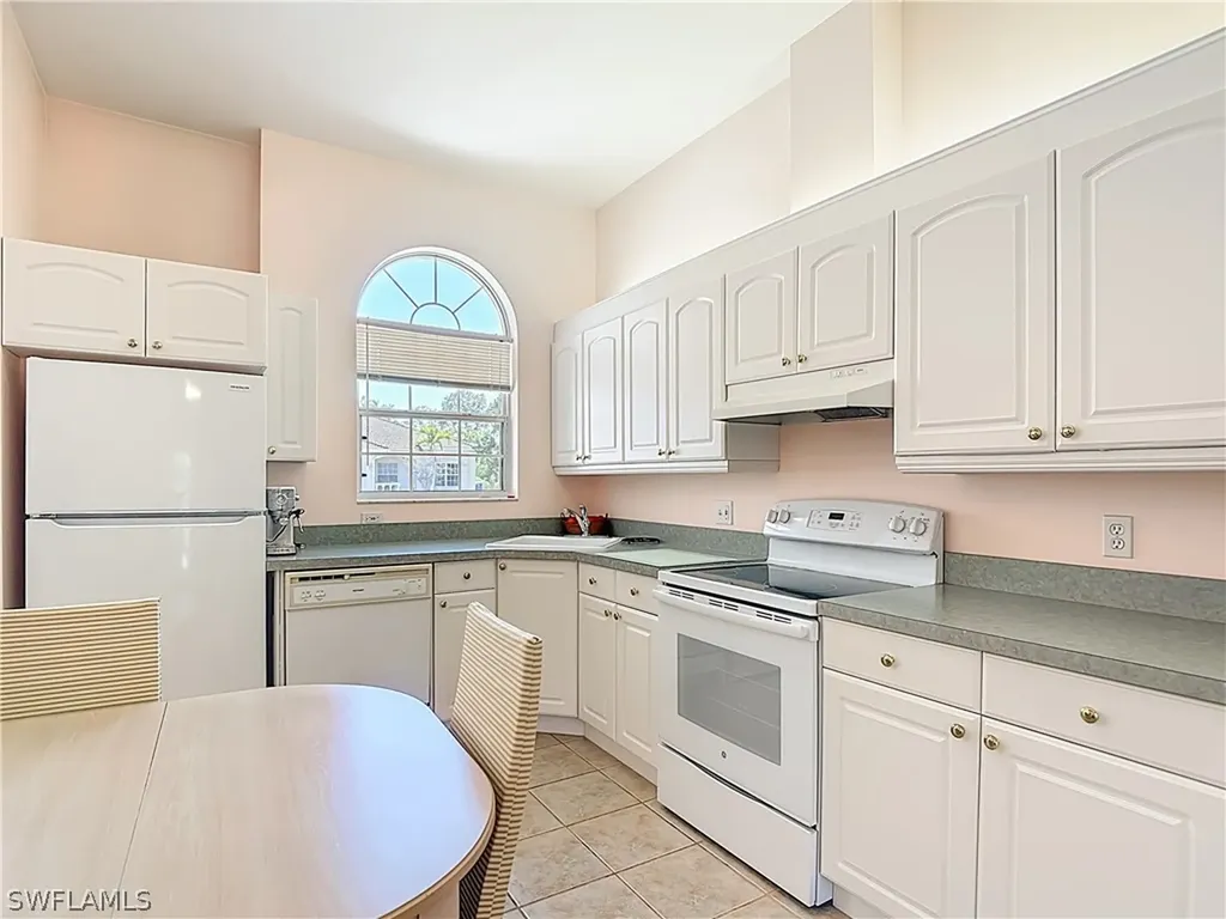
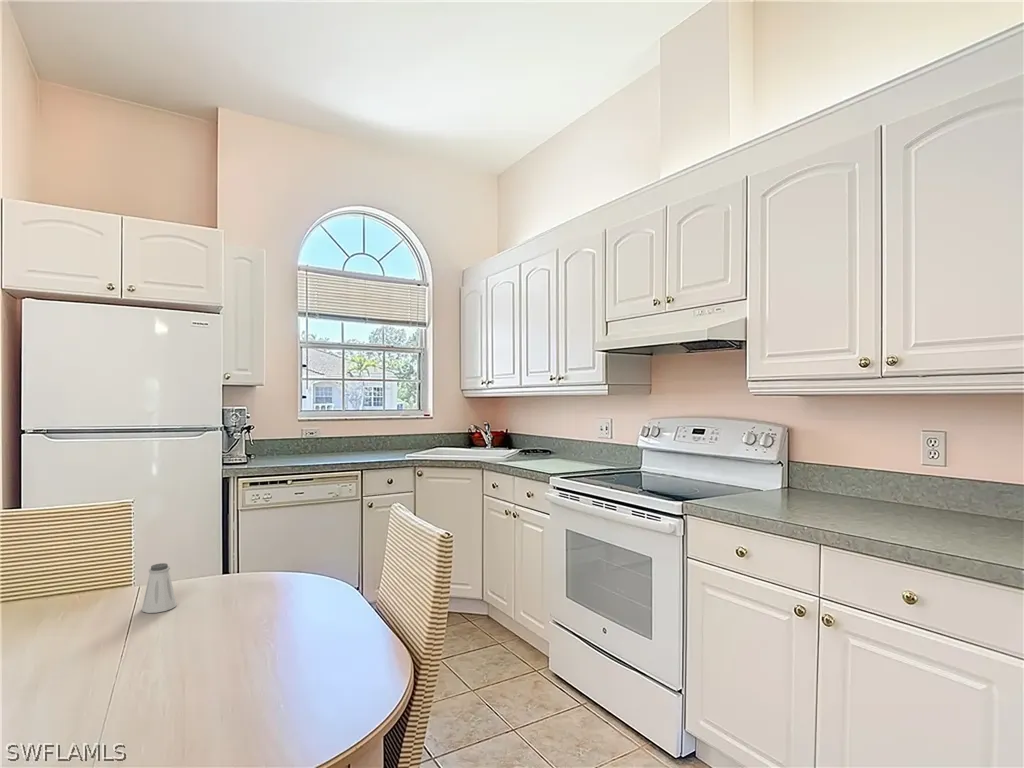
+ saltshaker [141,562,178,614]
